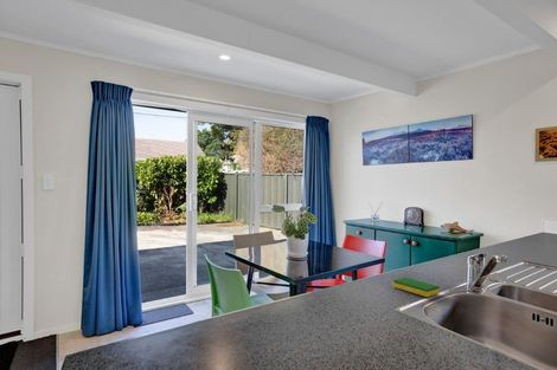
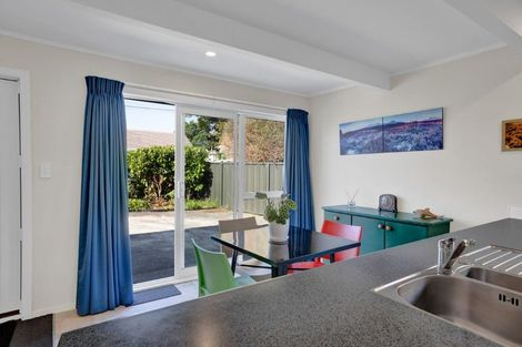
- dish sponge [392,277,441,298]
